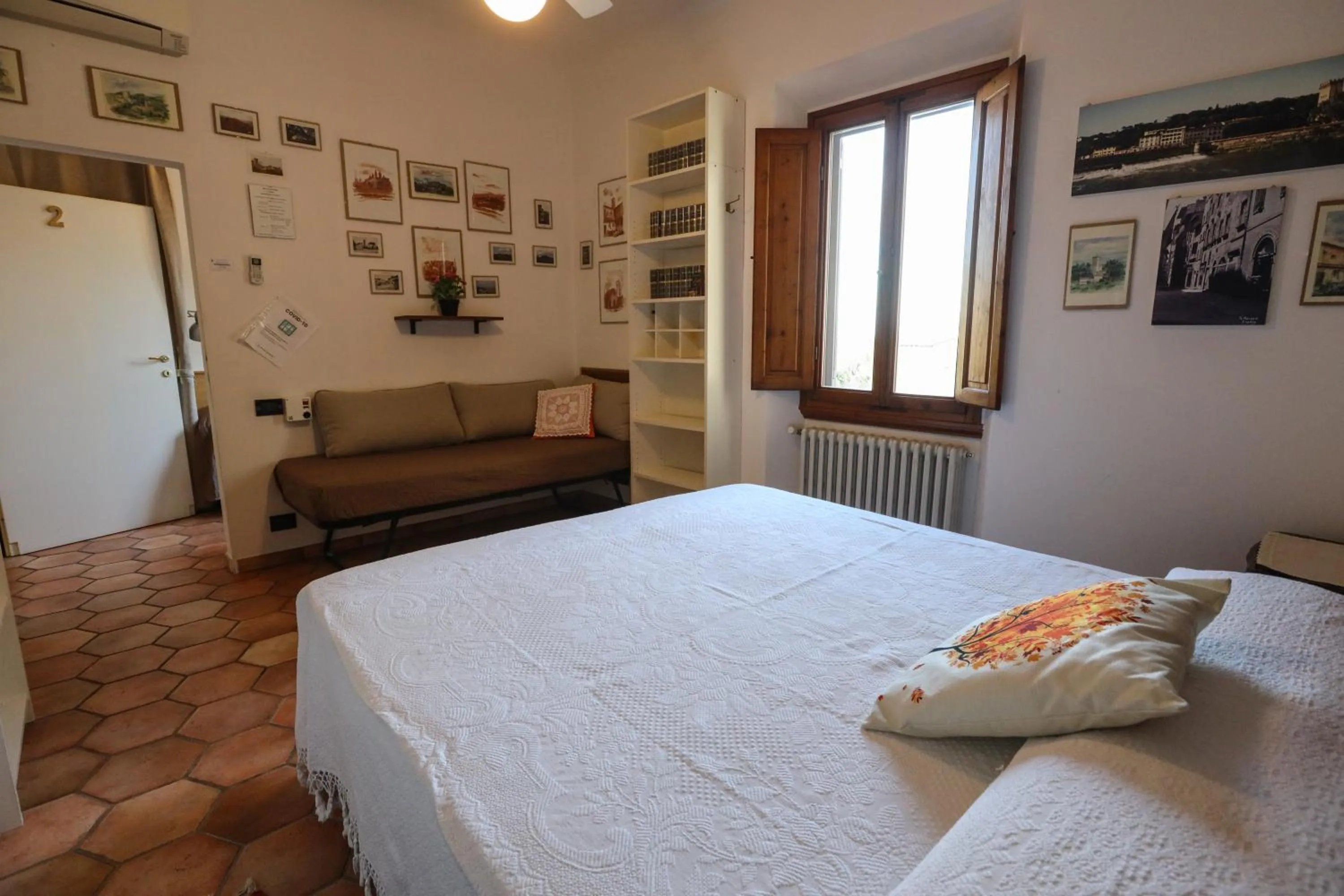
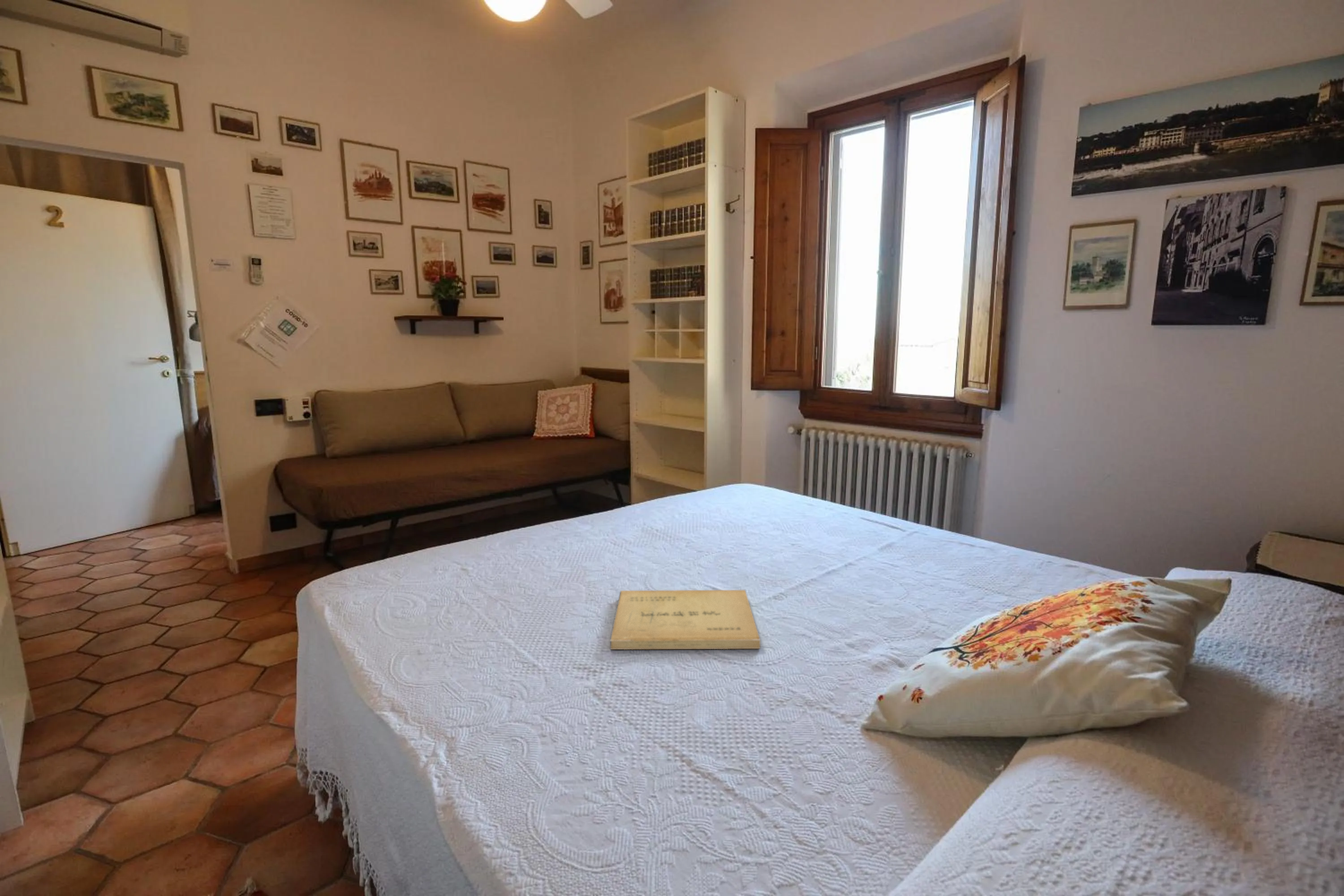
+ book [610,590,761,650]
